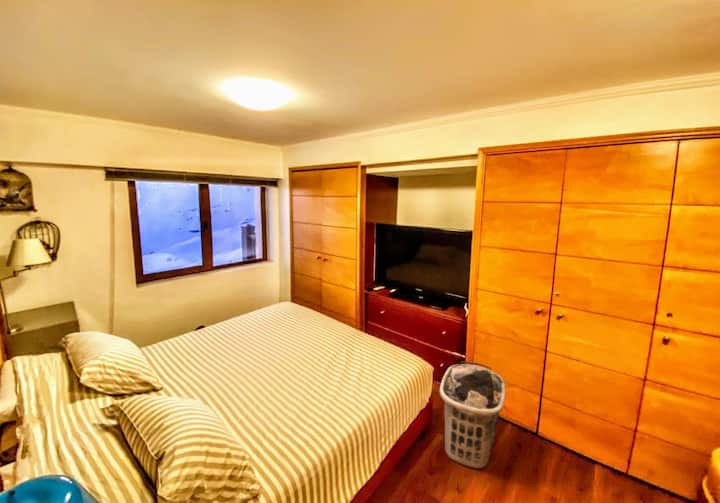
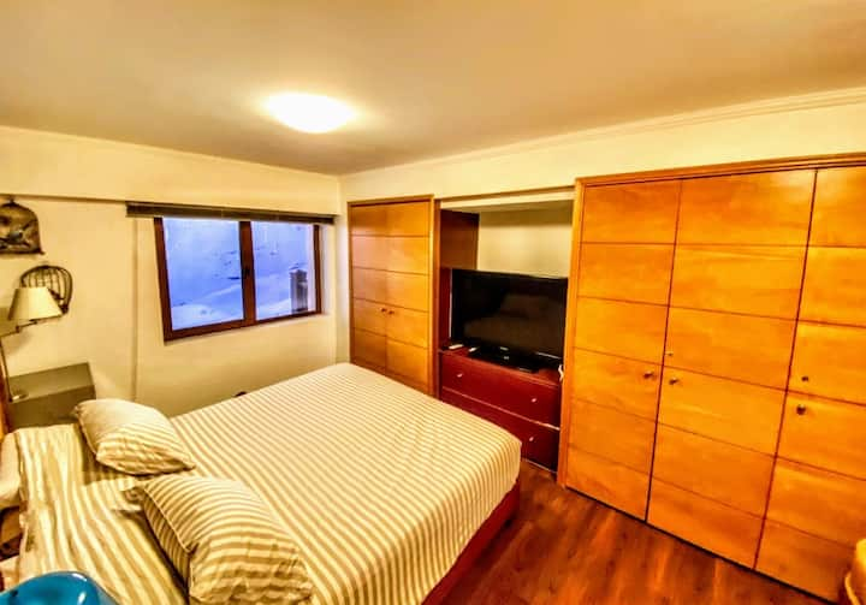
- clothes hamper [438,360,507,470]
